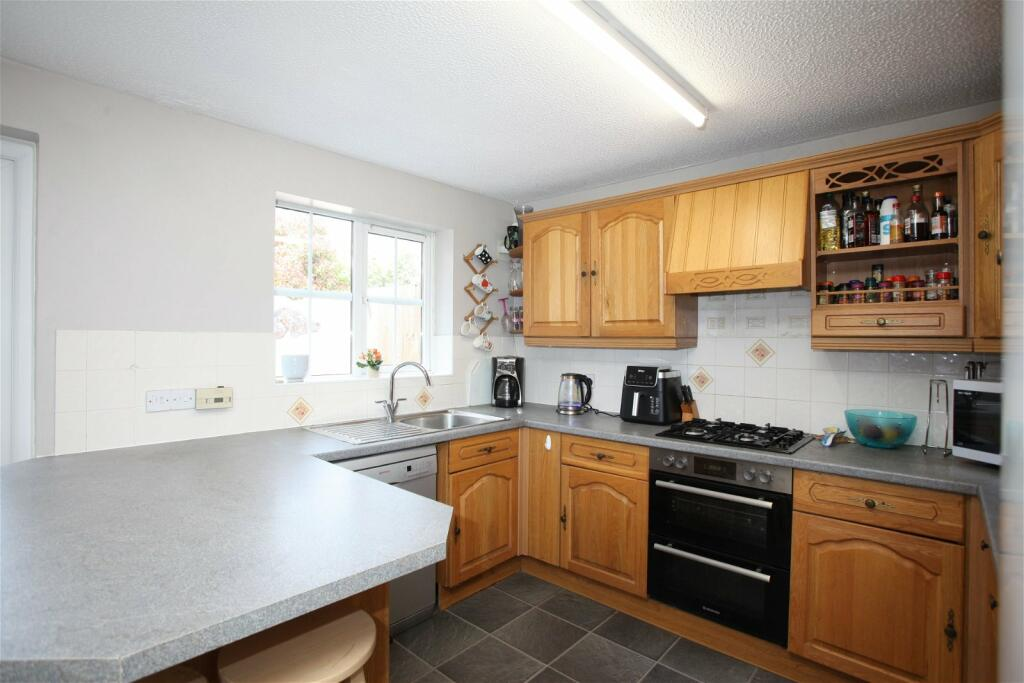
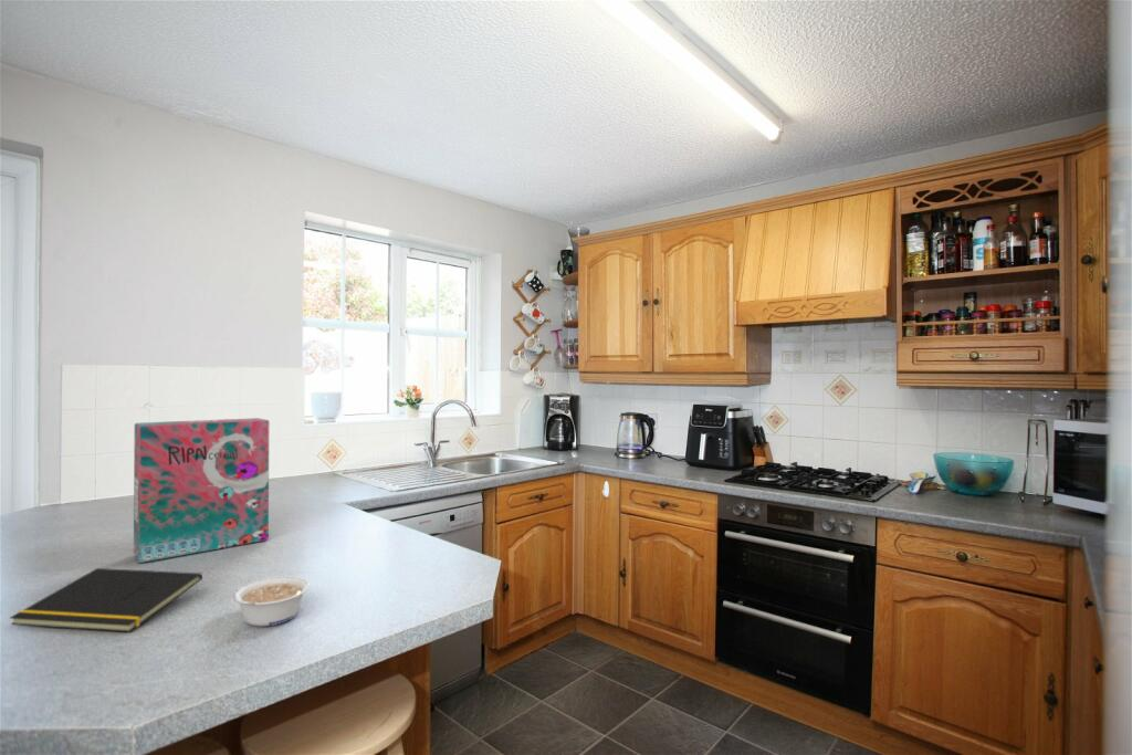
+ cereal box [133,417,271,564]
+ legume [232,576,311,628]
+ notepad [9,567,203,633]
